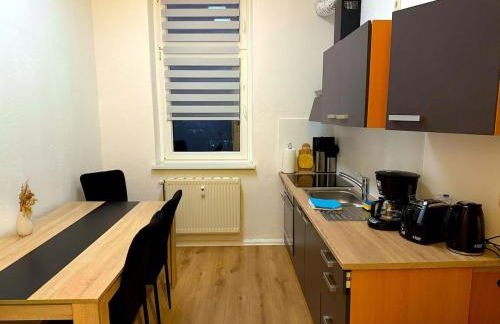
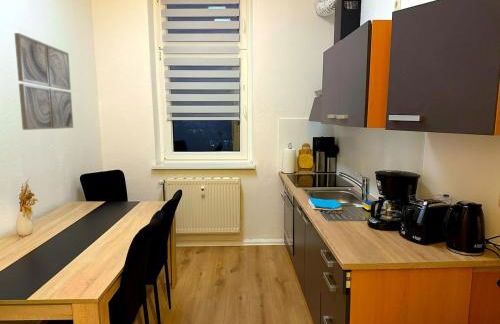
+ wall art [13,32,74,131]
